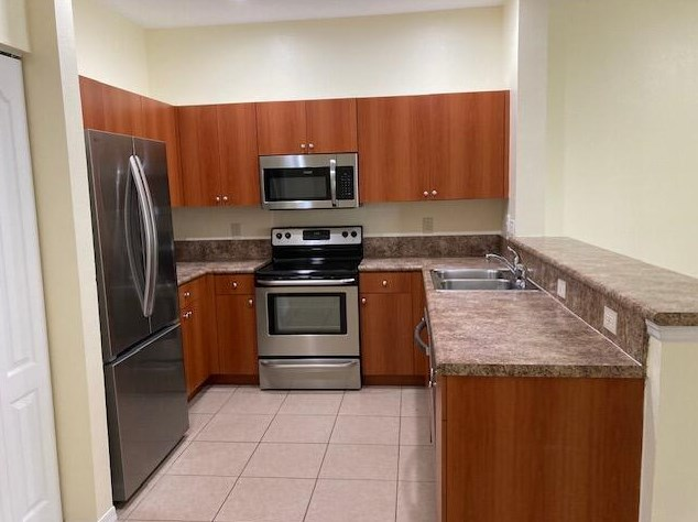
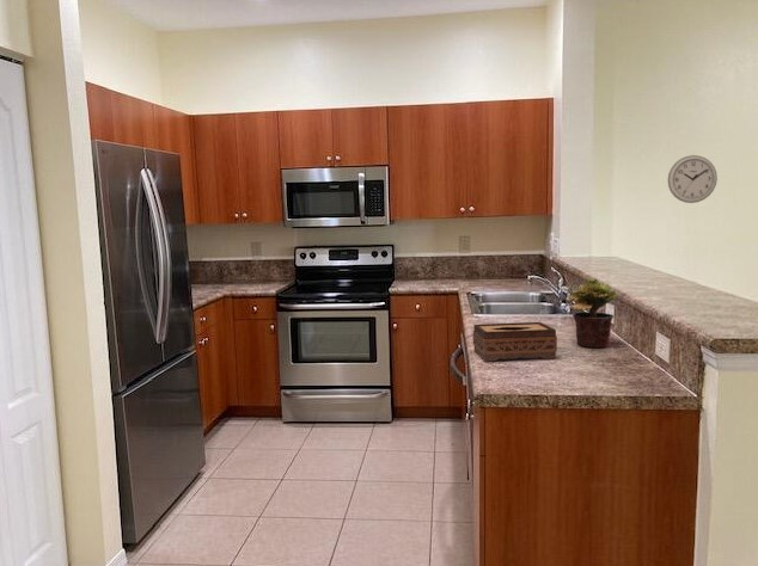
+ tissue box [472,321,558,362]
+ wall clock [667,154,719,204]
+ potted plant [564,277,619,349]
